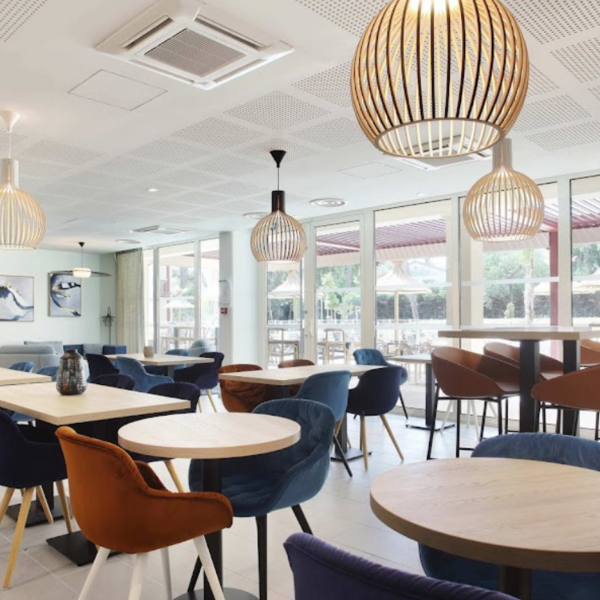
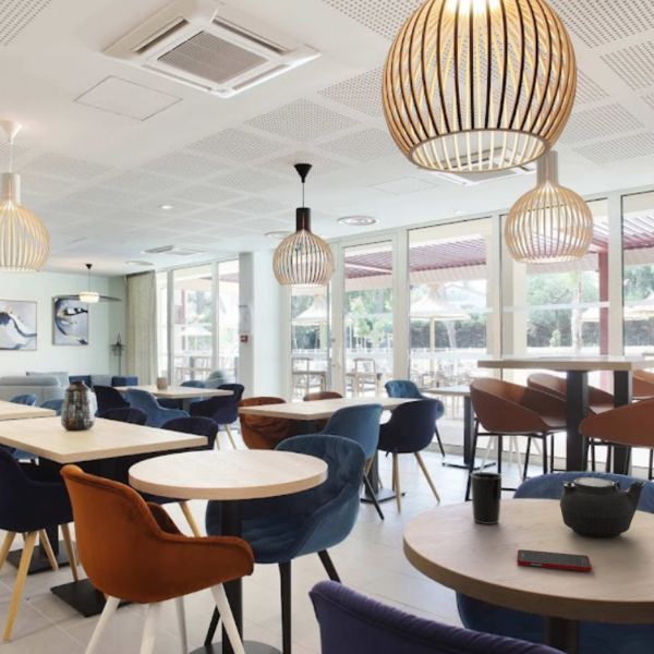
+ teapot [559,476,647,540]
+ cell phone [516,548,593,572]
+ cup [470,471,504,525]
